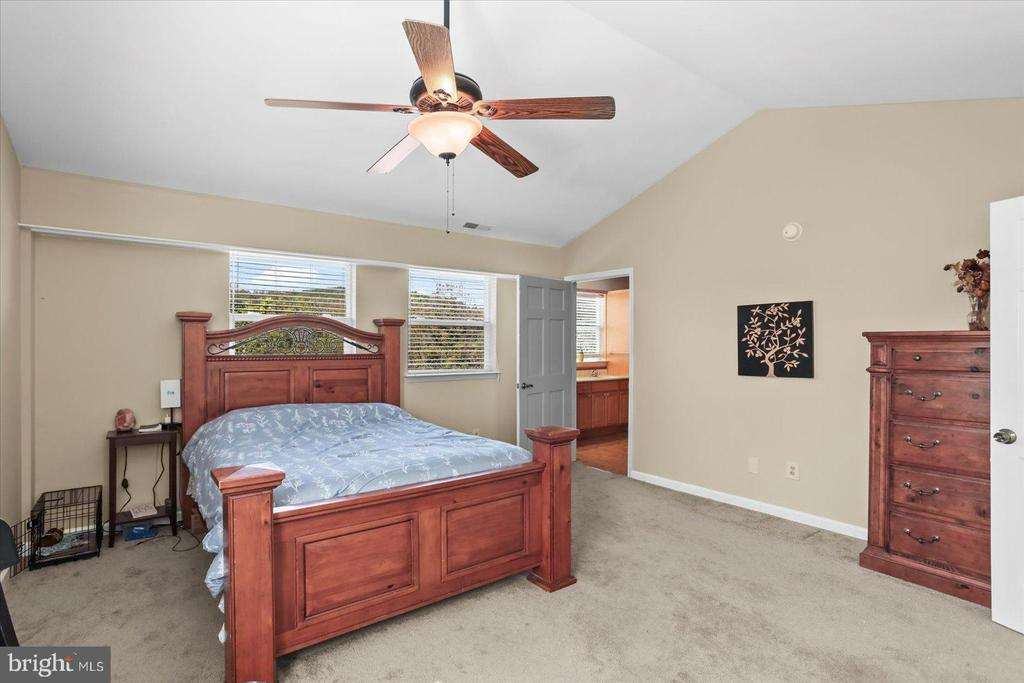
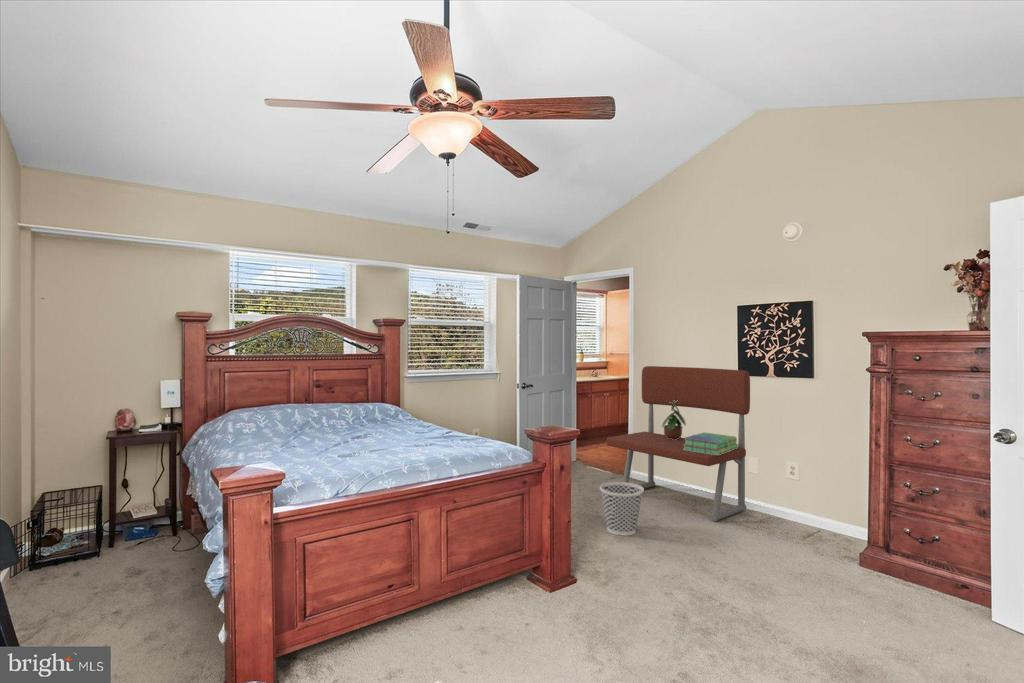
+ wastebasket [599,481,645,537]
+ stack of books [683,432,738,455]
+ potted plant [661,400,687,440]
+ bench [606,365,751,522]
